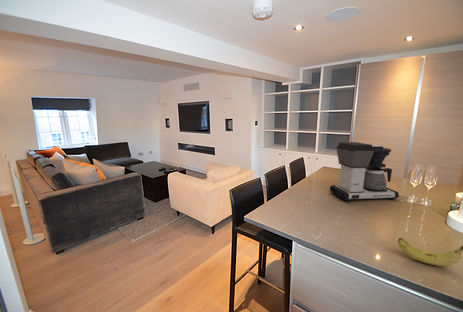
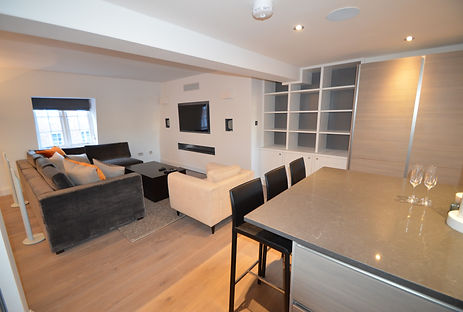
- fruit [397,237,463,267]
- coffee maker [329,141,400,202]
